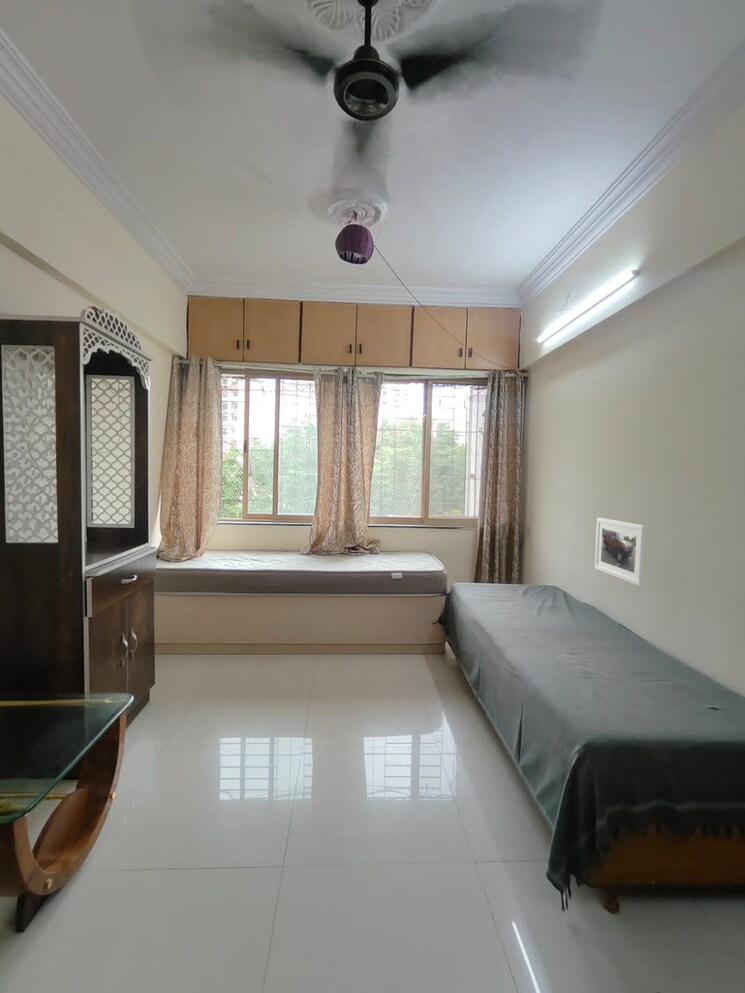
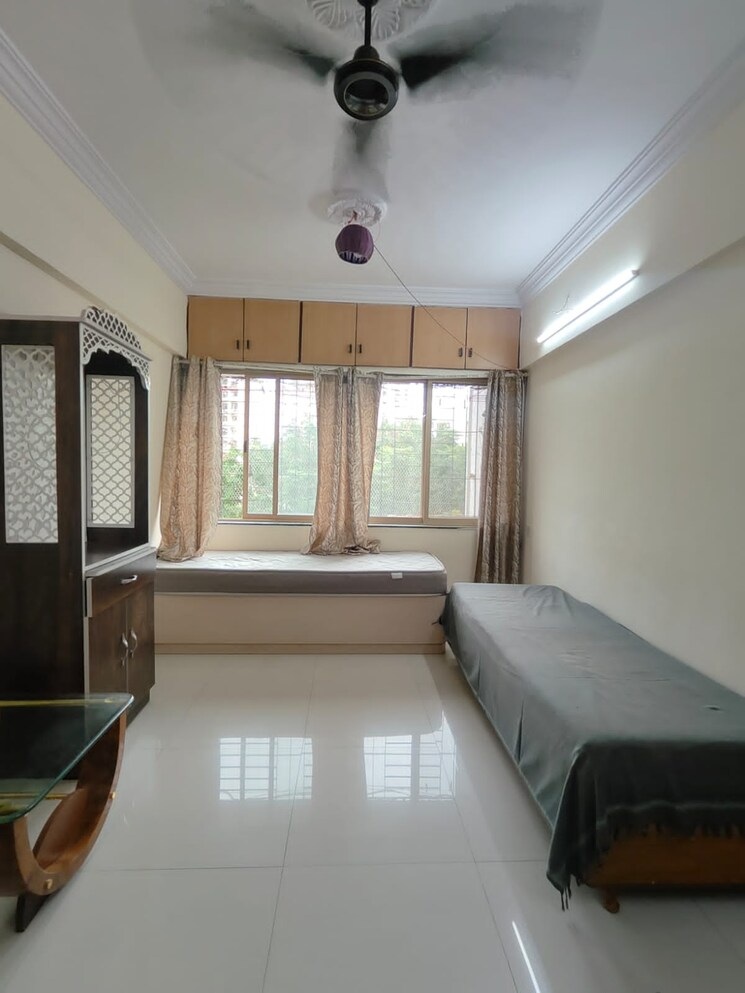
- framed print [594,517,648,587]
